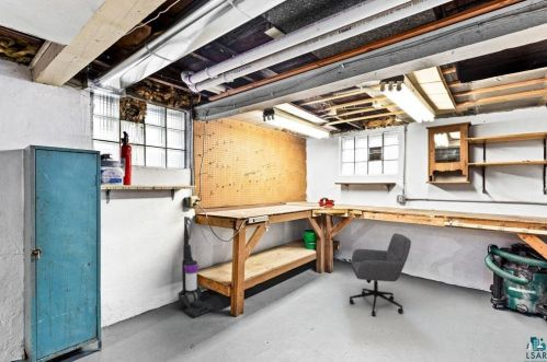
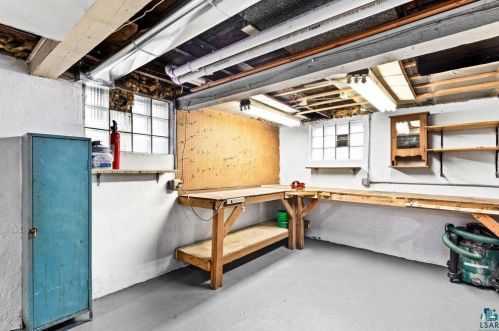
- office chair [349,232,412,317]
- vacuum cleaner [176,215,215,318]
